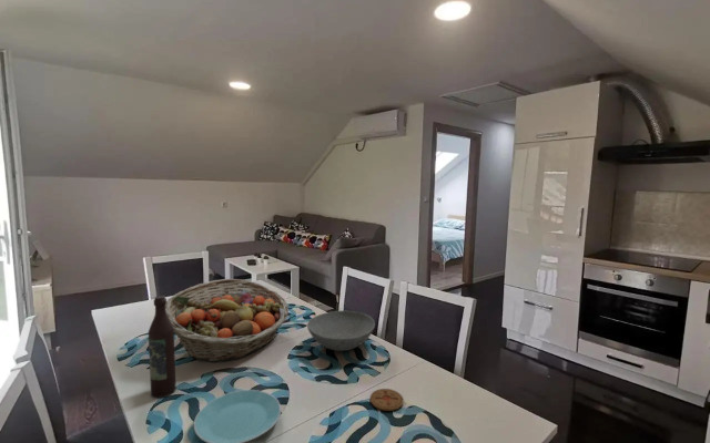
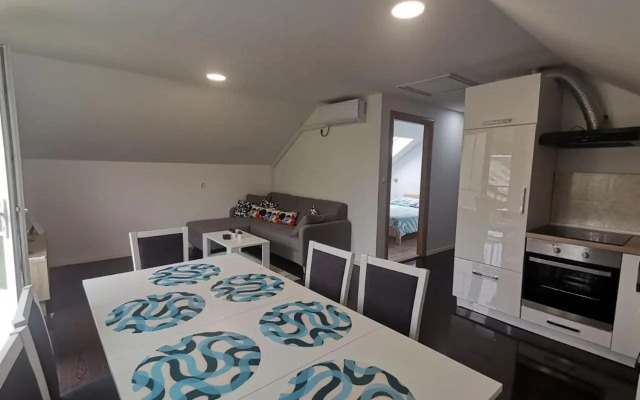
- wine bottle [148,295,176,399]
- plate [193,389,282,443]
- bowl [306,310,376,352]
- coaster [369,388,405,412]
- fruit basket [165,278,290,363]
